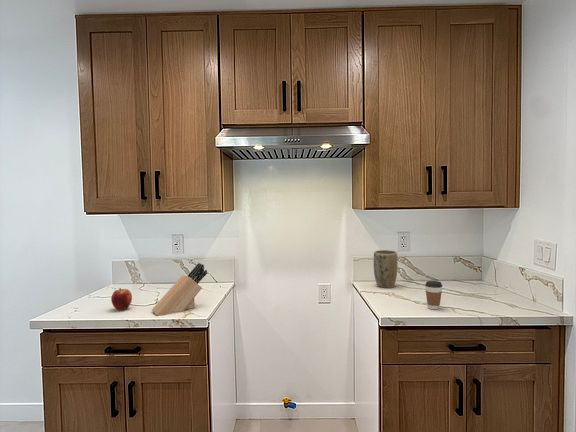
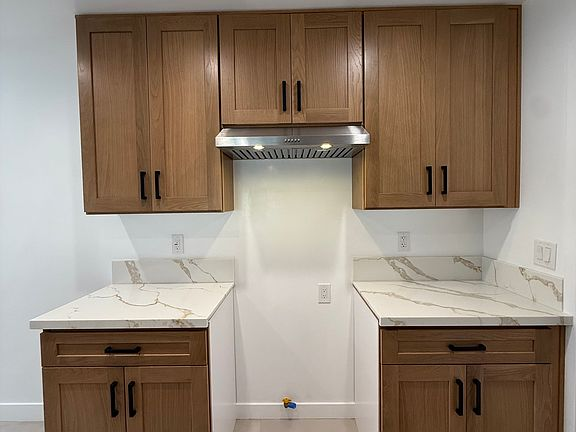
- plant pot [373,249,399,289]
- knife block [151,262,208,317]
- apple [110,287,133,311]
- coffee cup [424,280,443,310]
